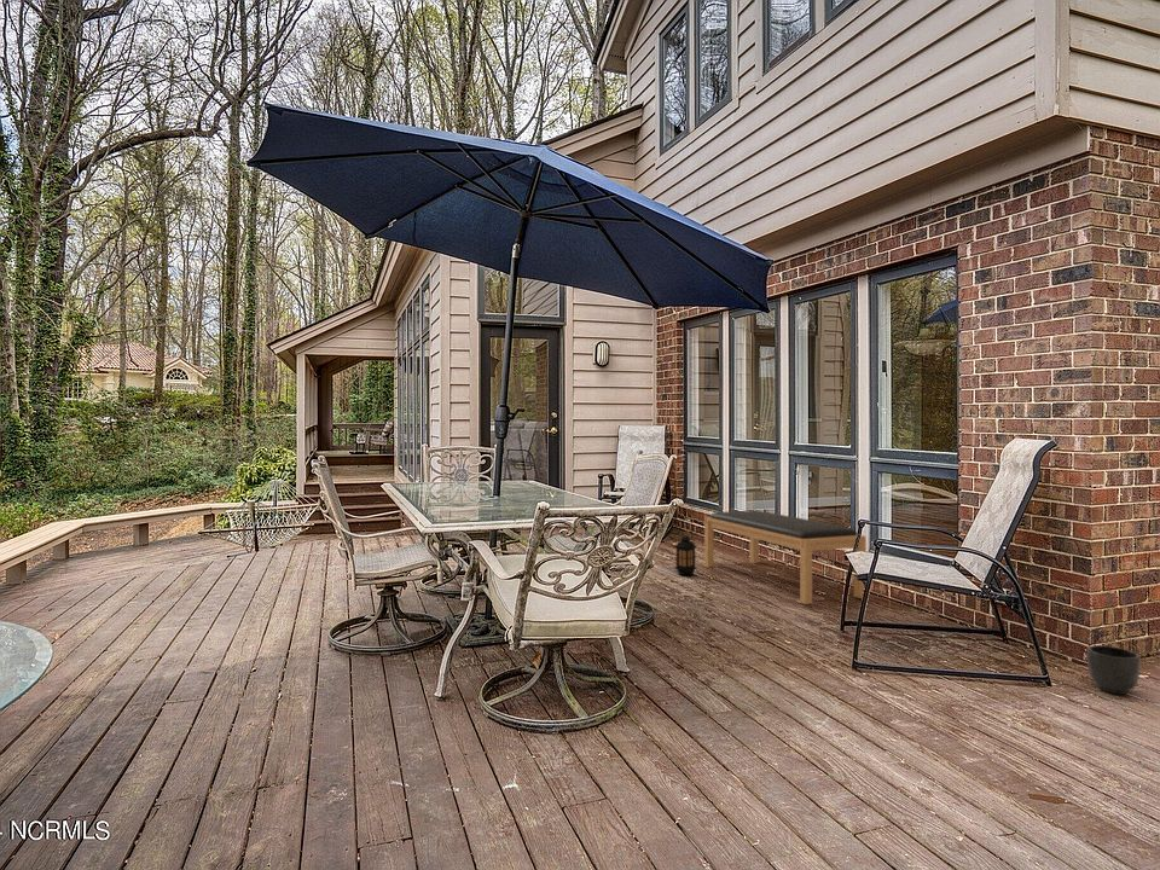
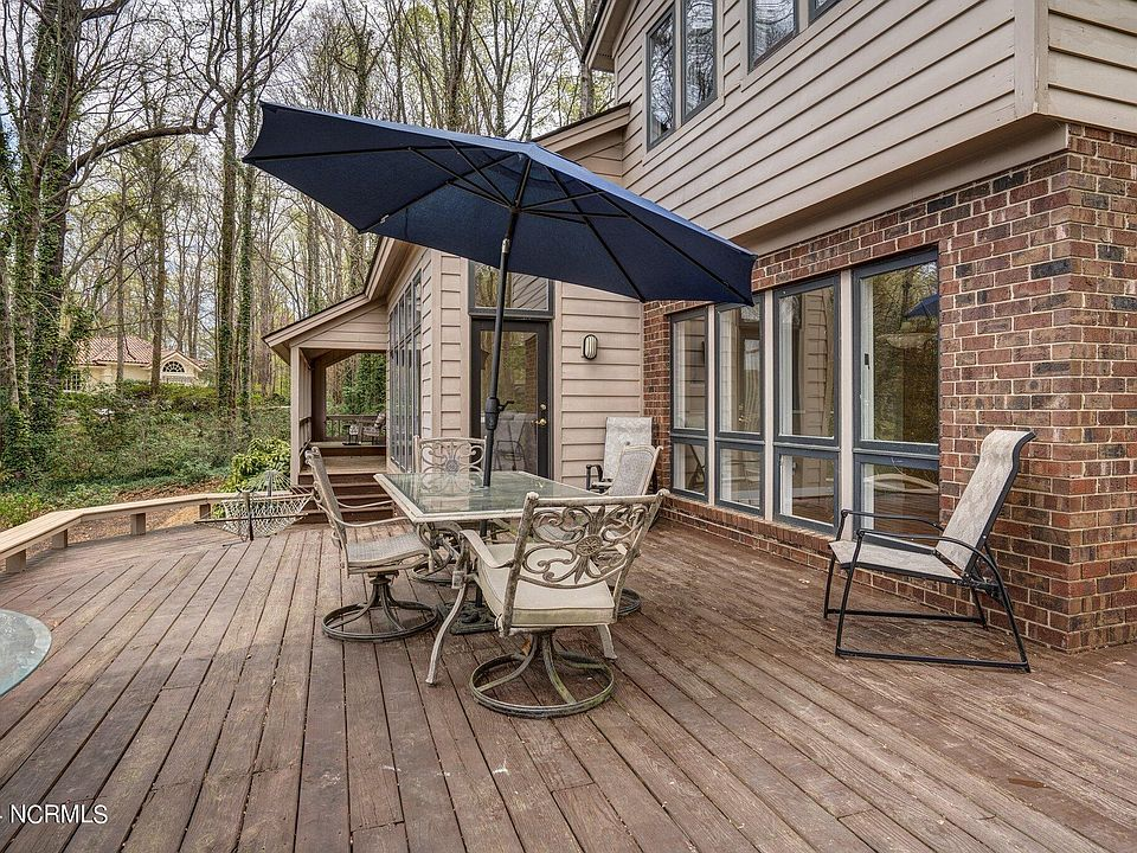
- planter [1086,644,1142,696]
- lantern [673,524,698,576]
- bench [703,510,868,605]
